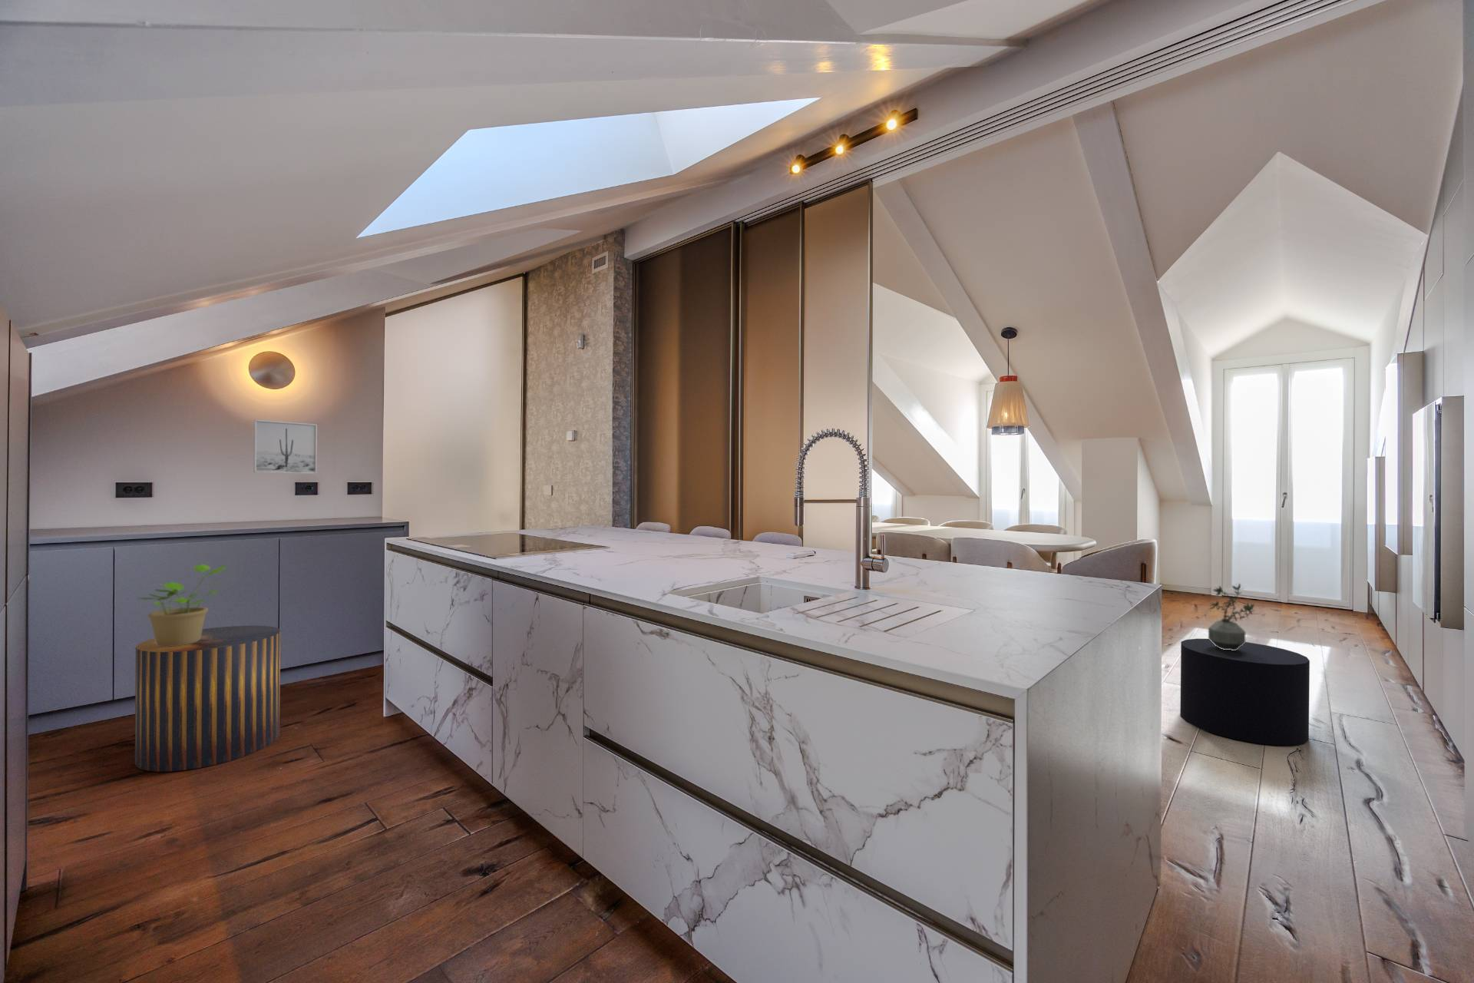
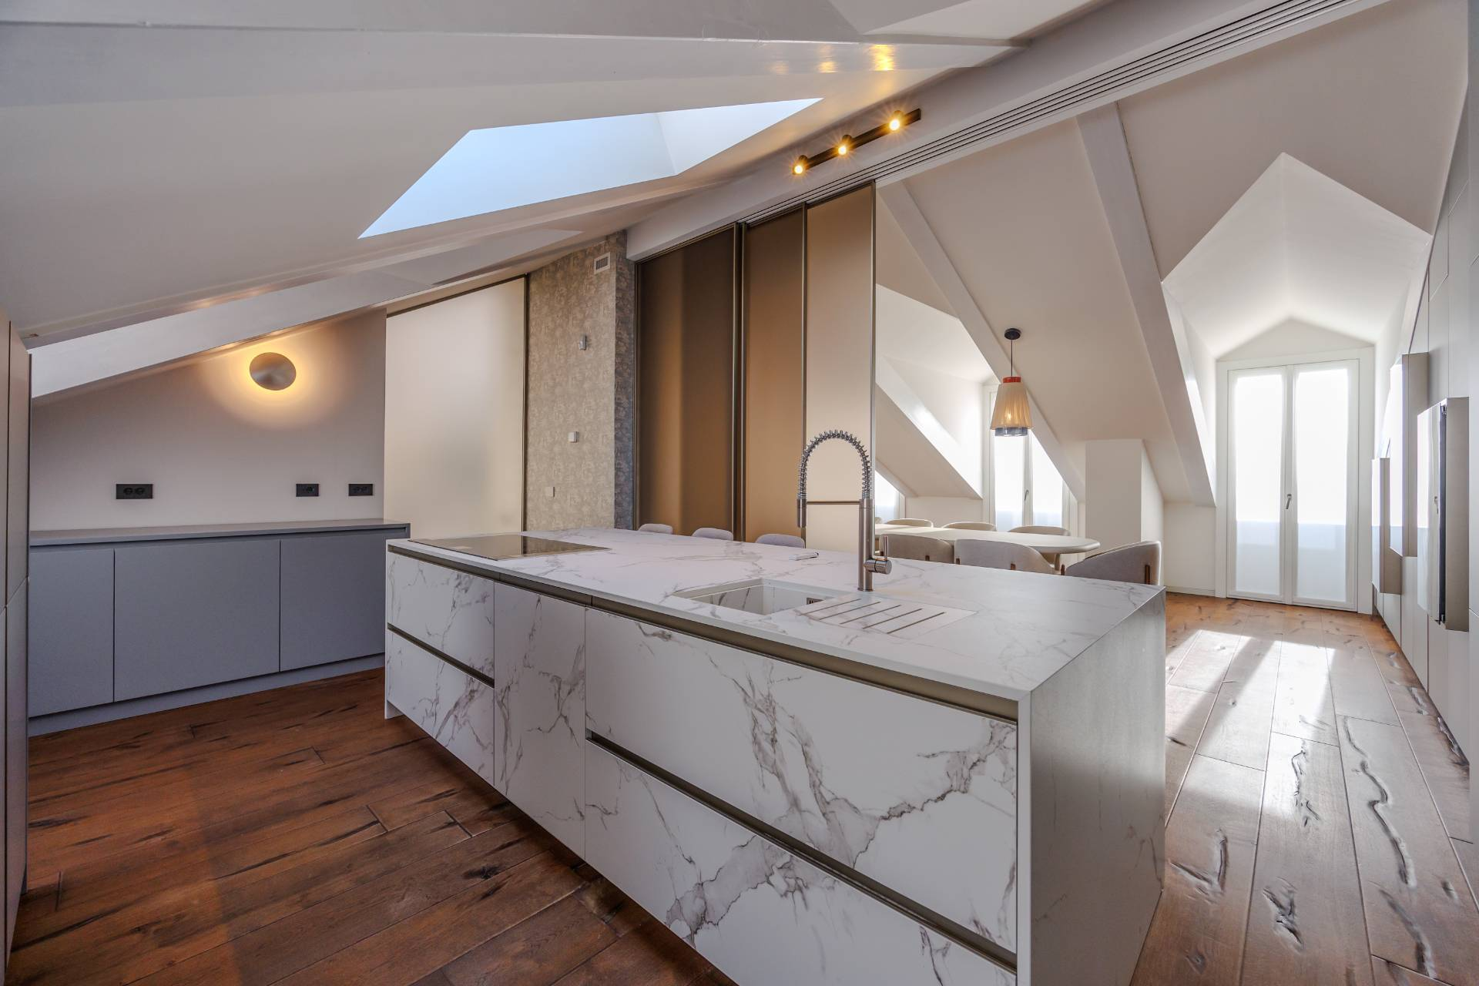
- wall art [252,419,318,475]
- potted plant [137,564,229,646]
- potted plant [1207,583,1256,651]
- stool [1179,639,1311,746]
- stool [135,625,281,772]
